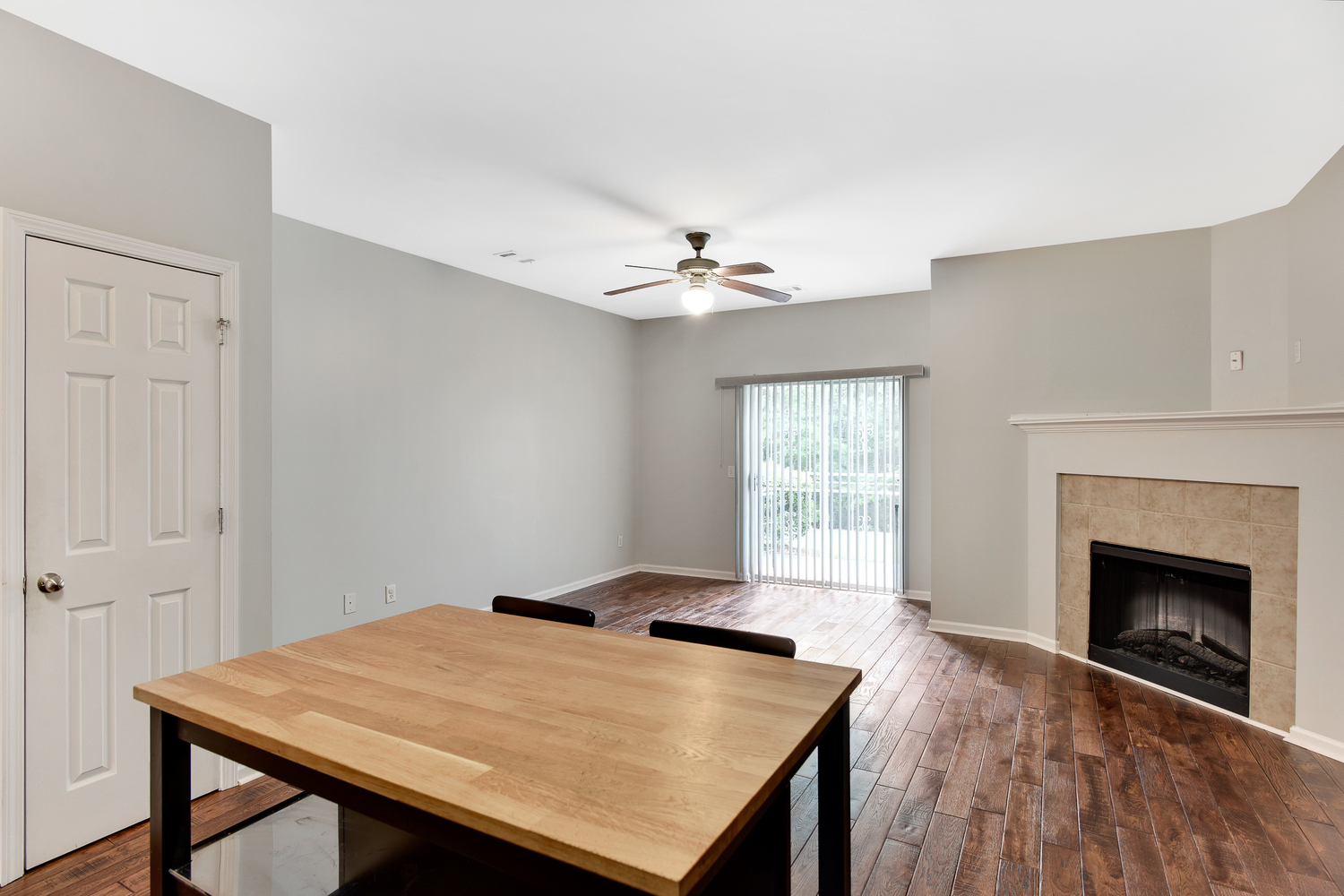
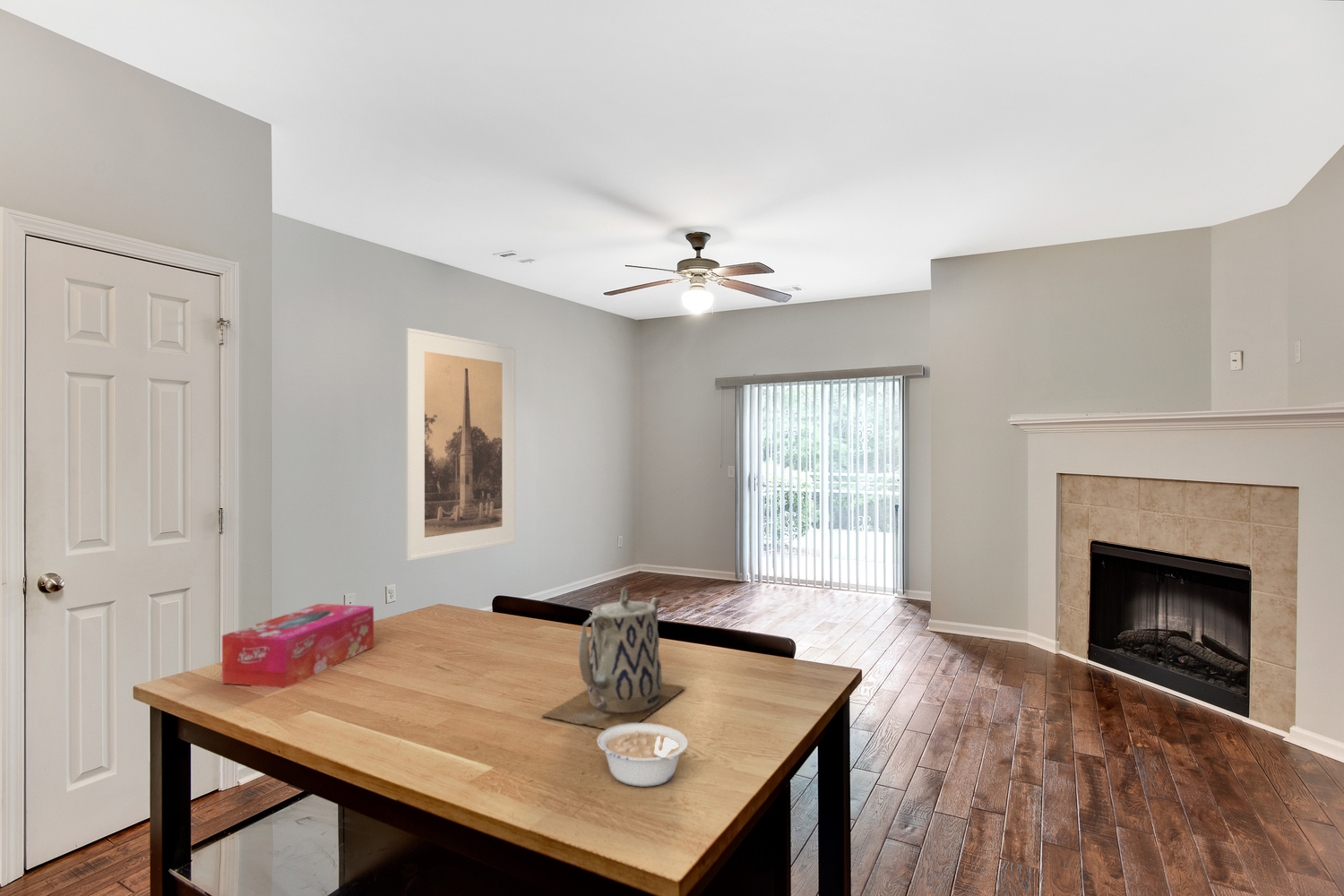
+ teapot [541,587,686,730]
+ legume [596,722,689,788]
+ tissue box [221,603,375,688]
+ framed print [405,327,516,562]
